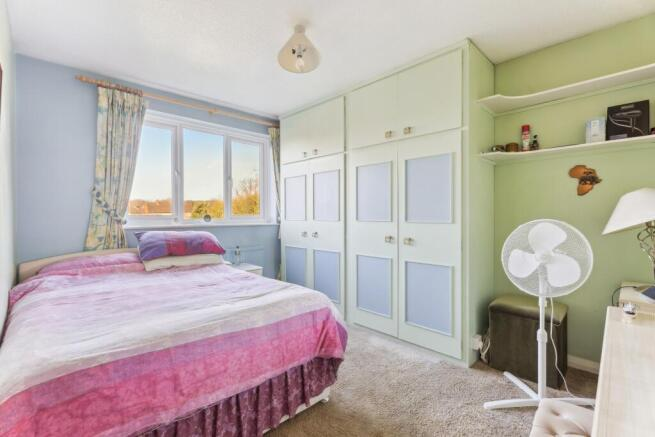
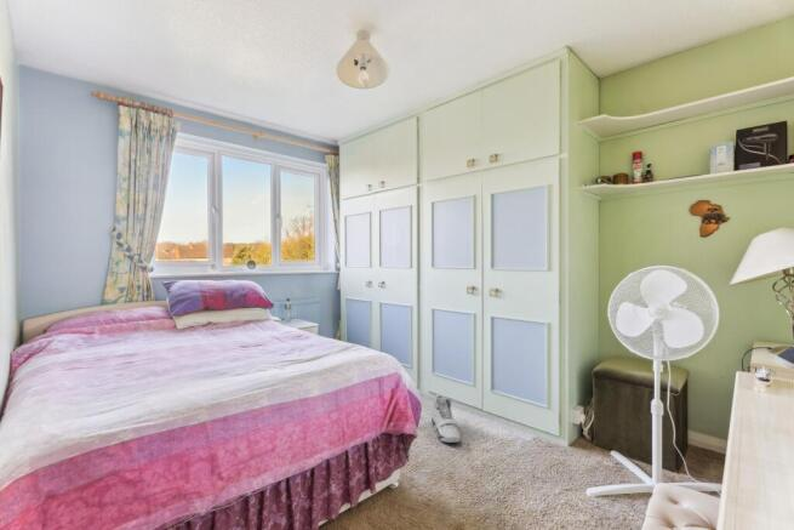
+ sneaker [430,393,462,444]
